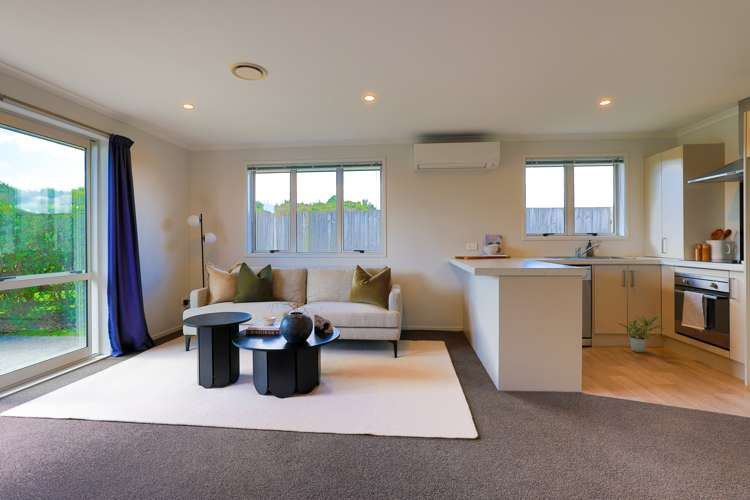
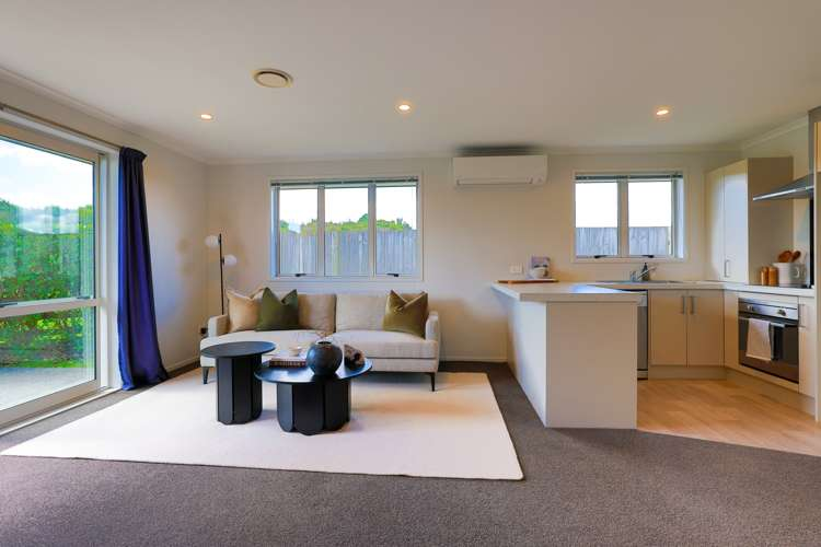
- potted plant [614,315,665,353]
